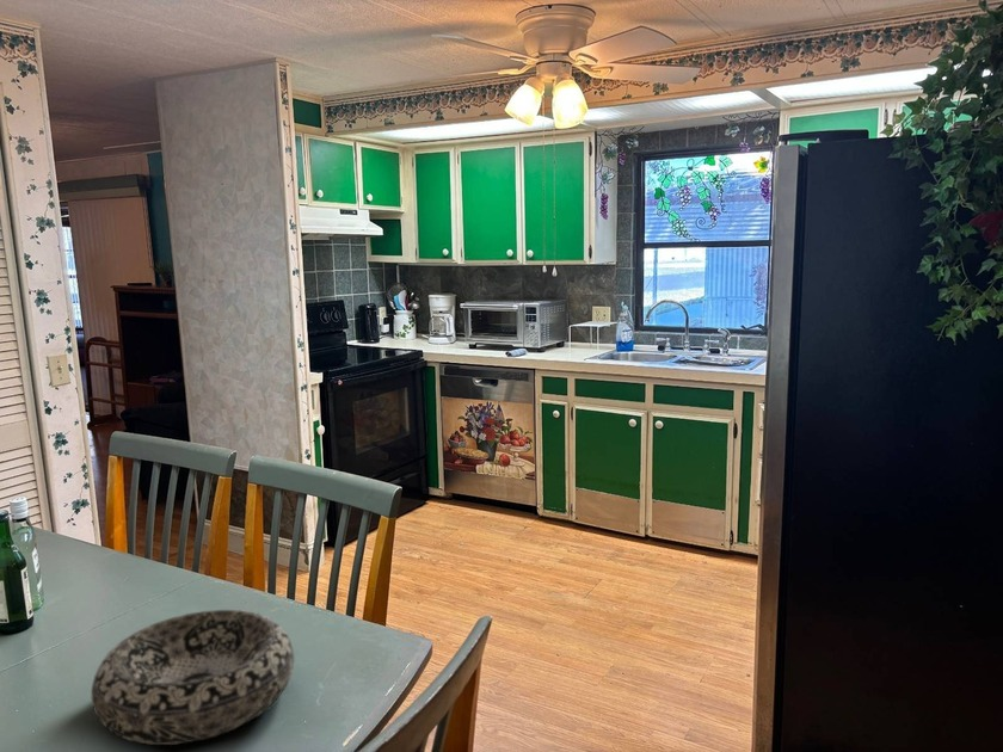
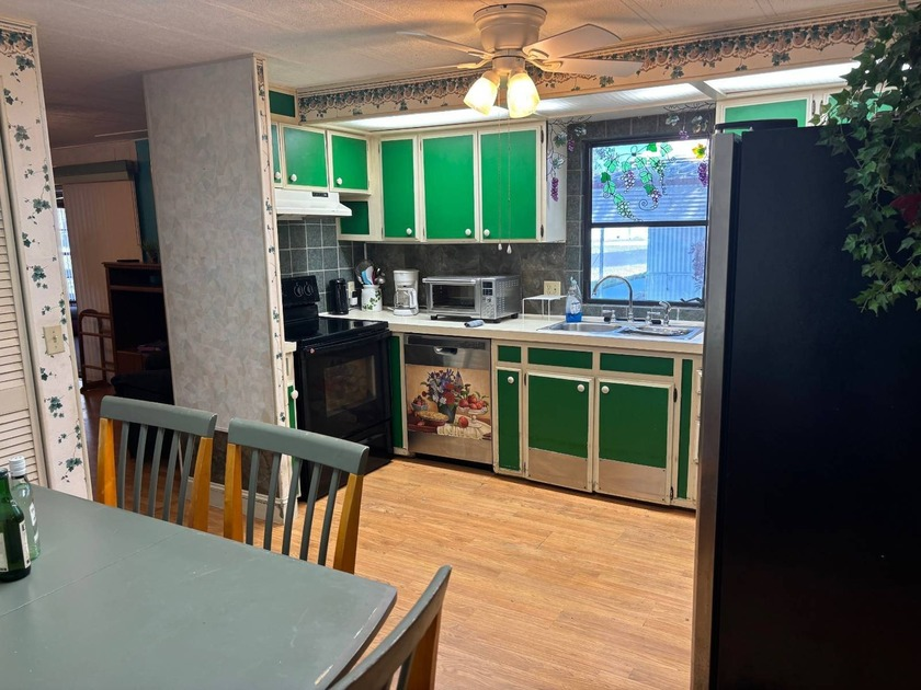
- decorative bowl [91,609,295,746]
